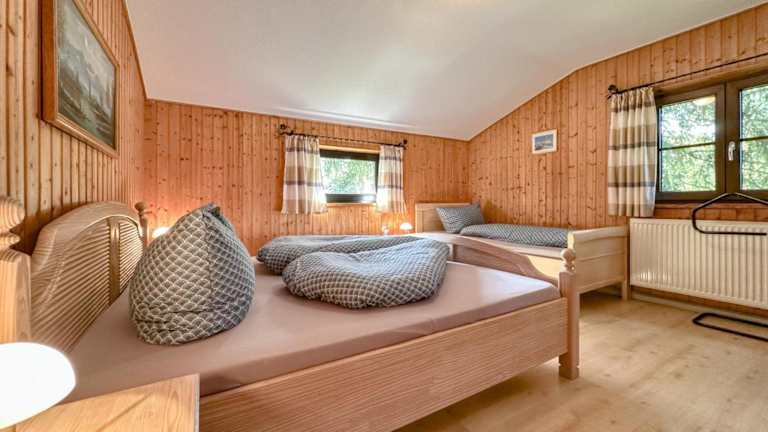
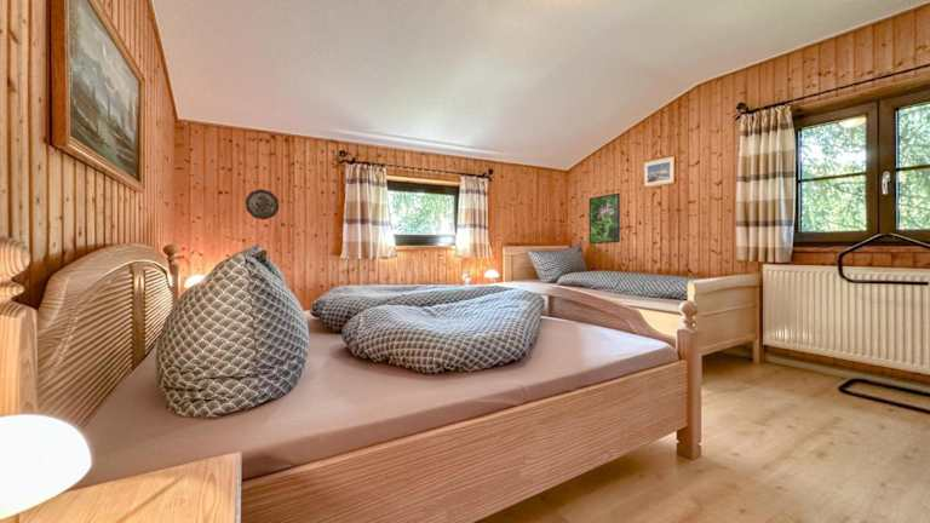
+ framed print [589,192,621,245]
+ decorative plate [245,188,280,220]
